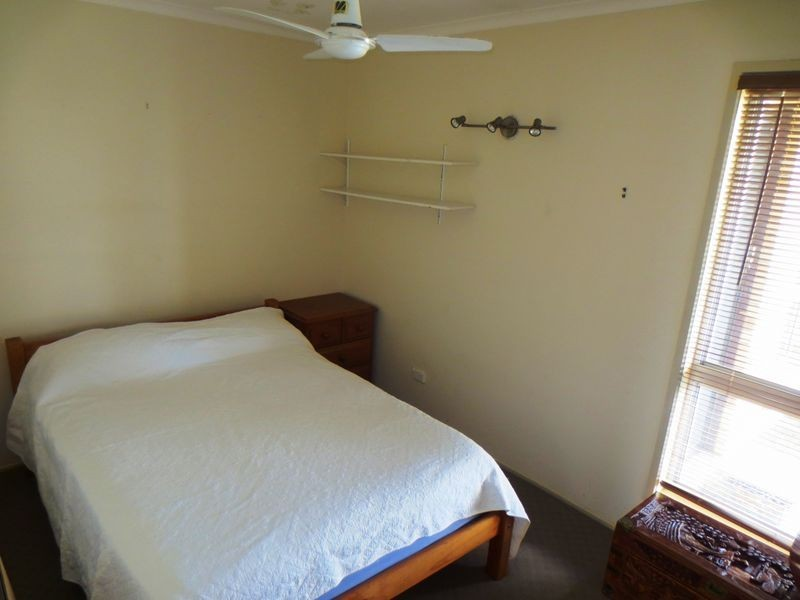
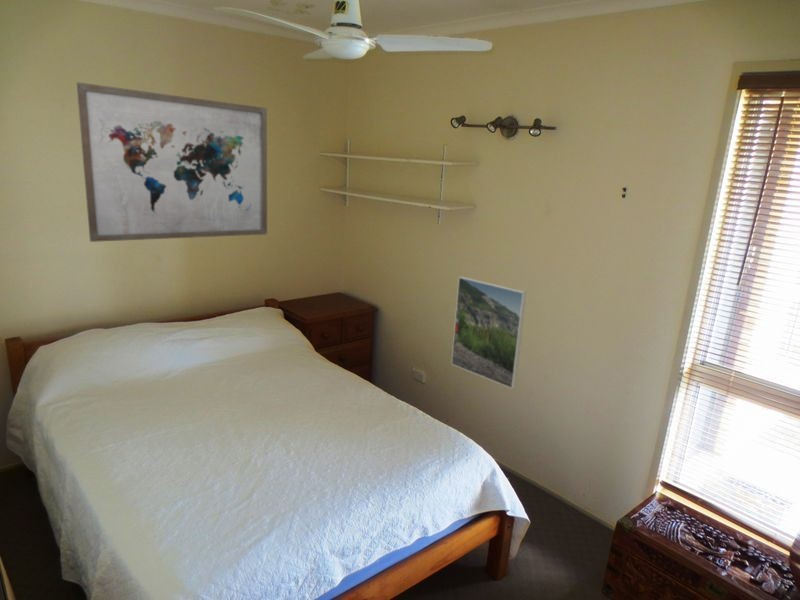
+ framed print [450,276,528,390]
+ wall art [76,81,268,243]
